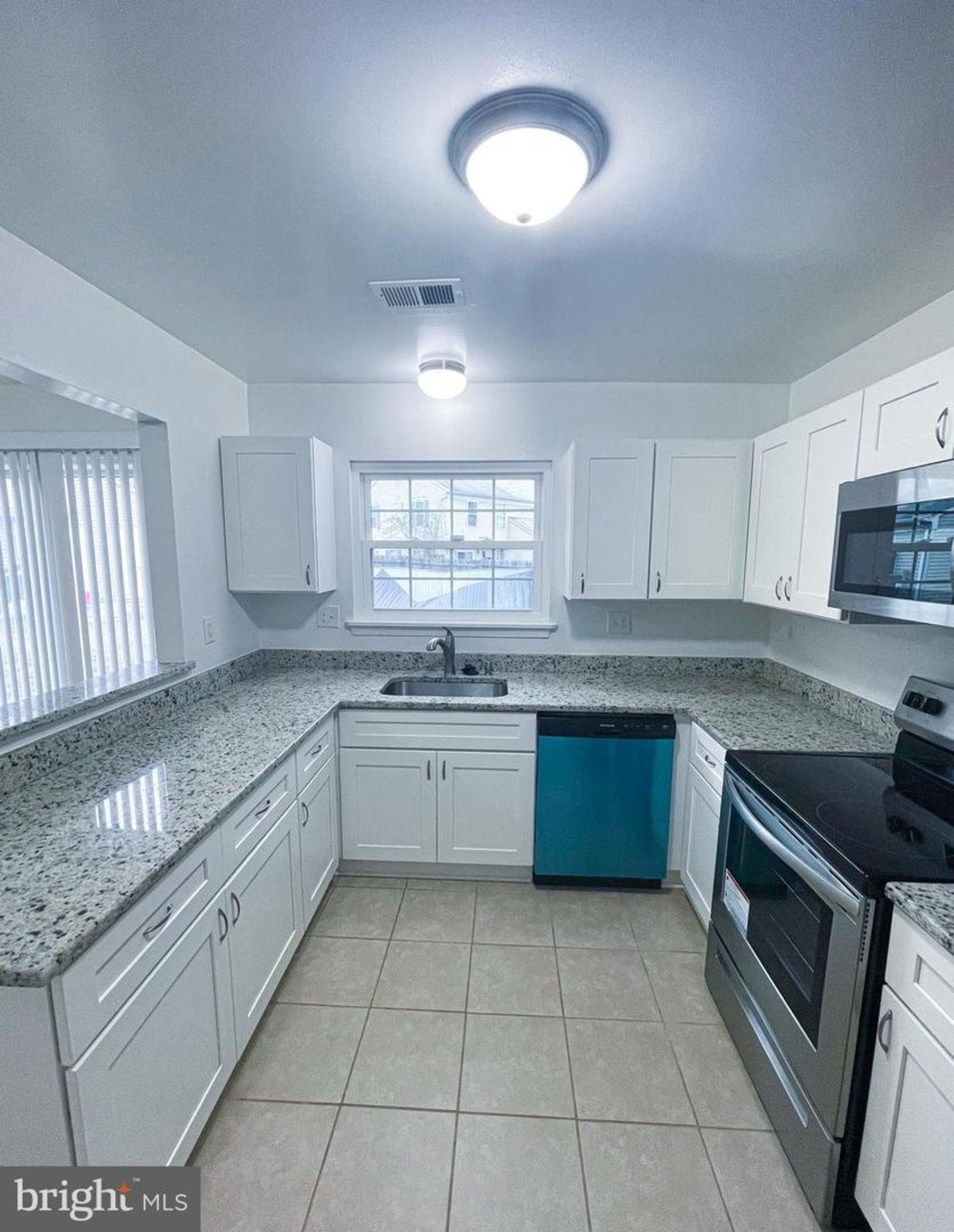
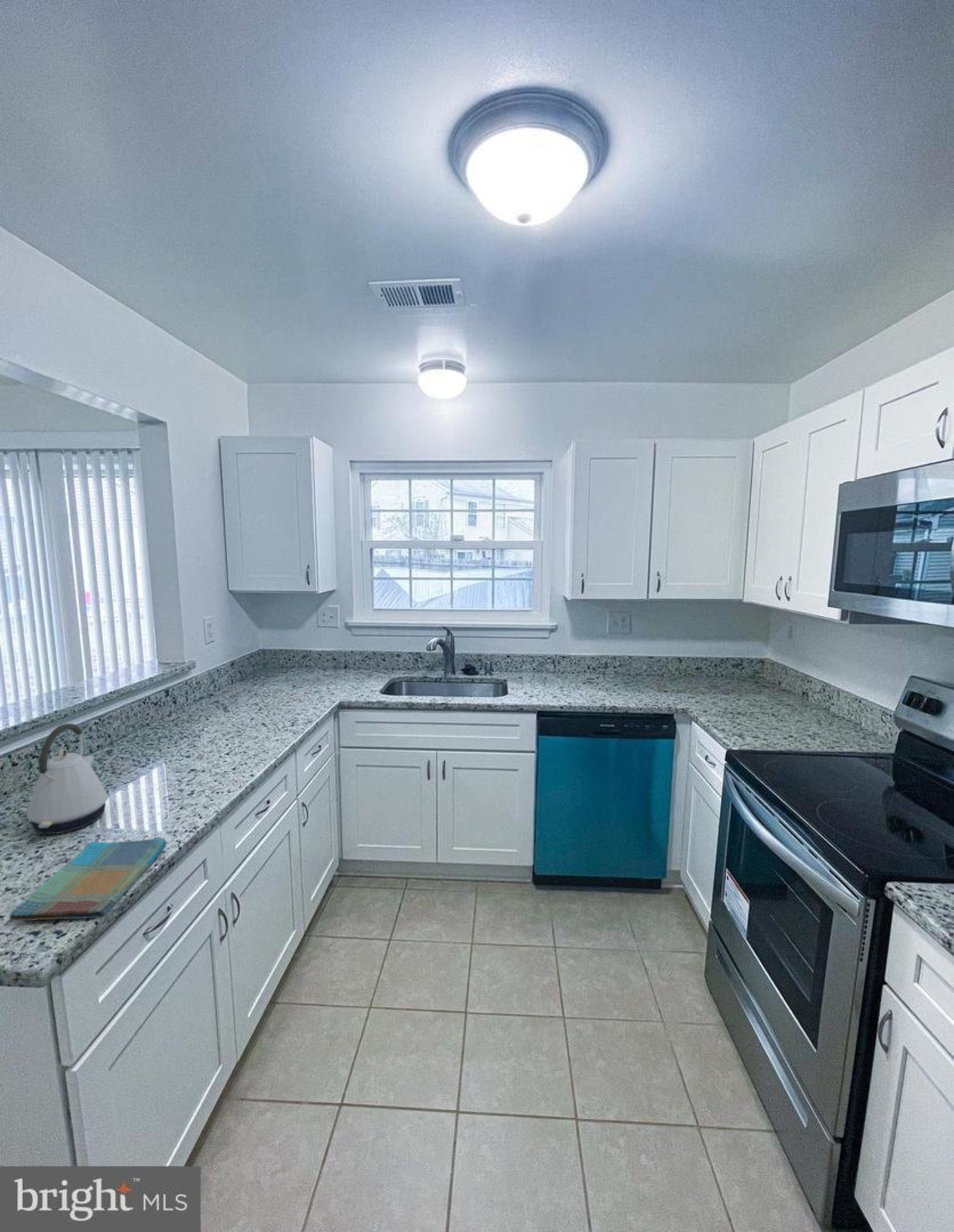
+ kettle [26,723,108,834]
+ dish towel [8,837,167,921]
